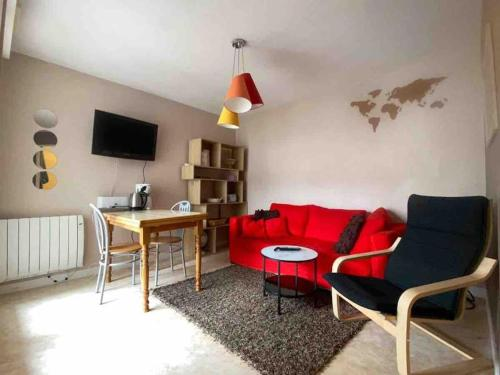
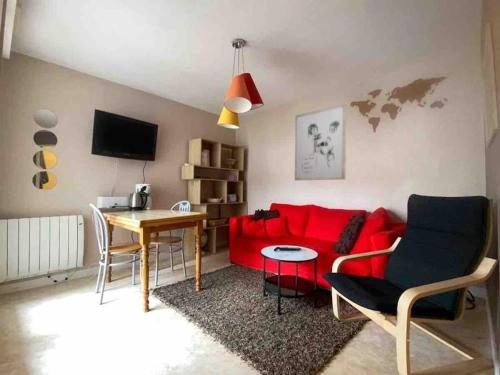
+ wall art [294,103,347,181]
